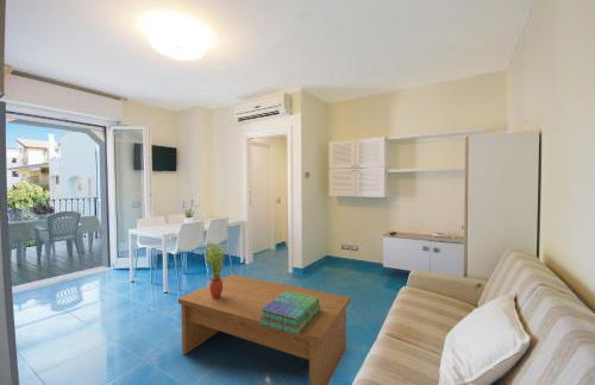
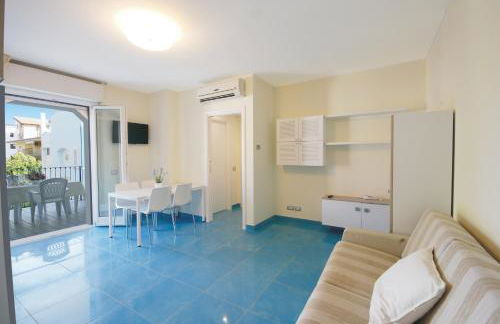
- stack of books [259,291,321,335]
- coffee table [177,273,351,385]
- potted plant [205,240,228,298]
